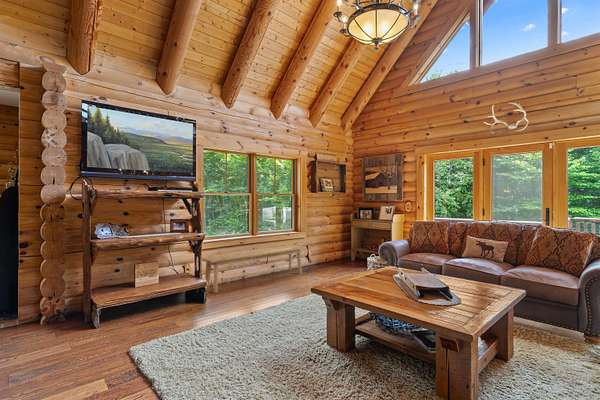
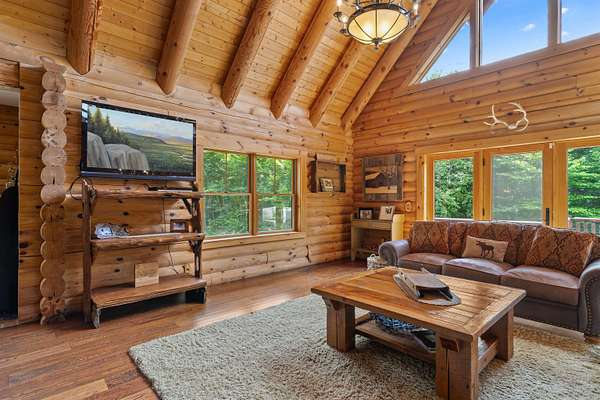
- bench [201,244,308,294]
